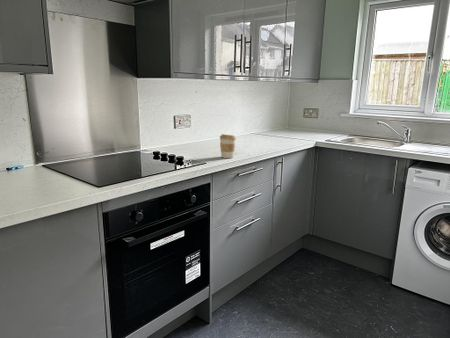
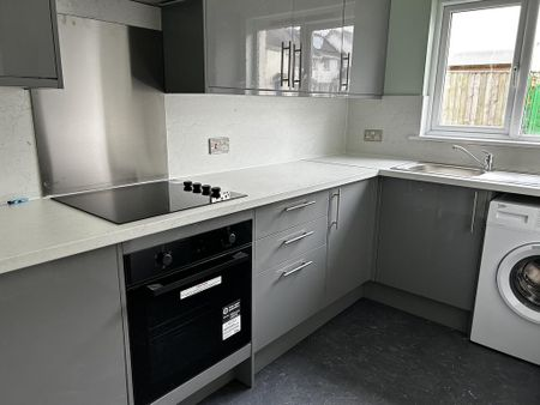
- coffee cup [219,133,237,159]
